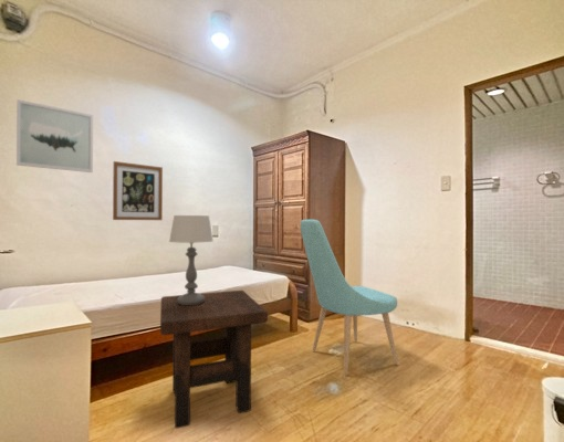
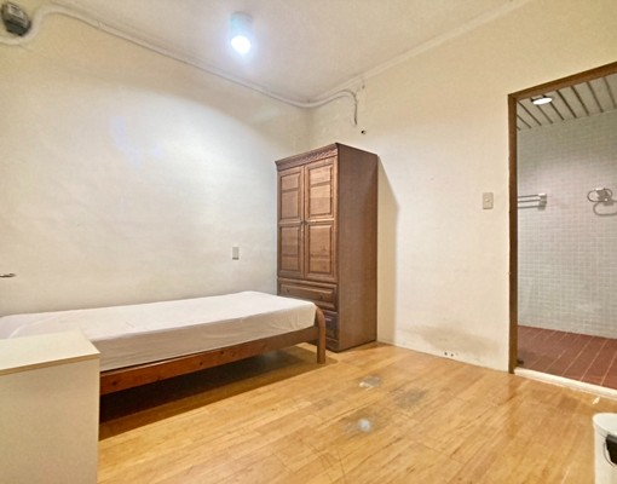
- wall art [15,98,94,173]
- chair [300,219,399,377]
- wall art [112,160,164,221]
- table lamp [168,214,215,305]
- side table [159,290,269,430]
